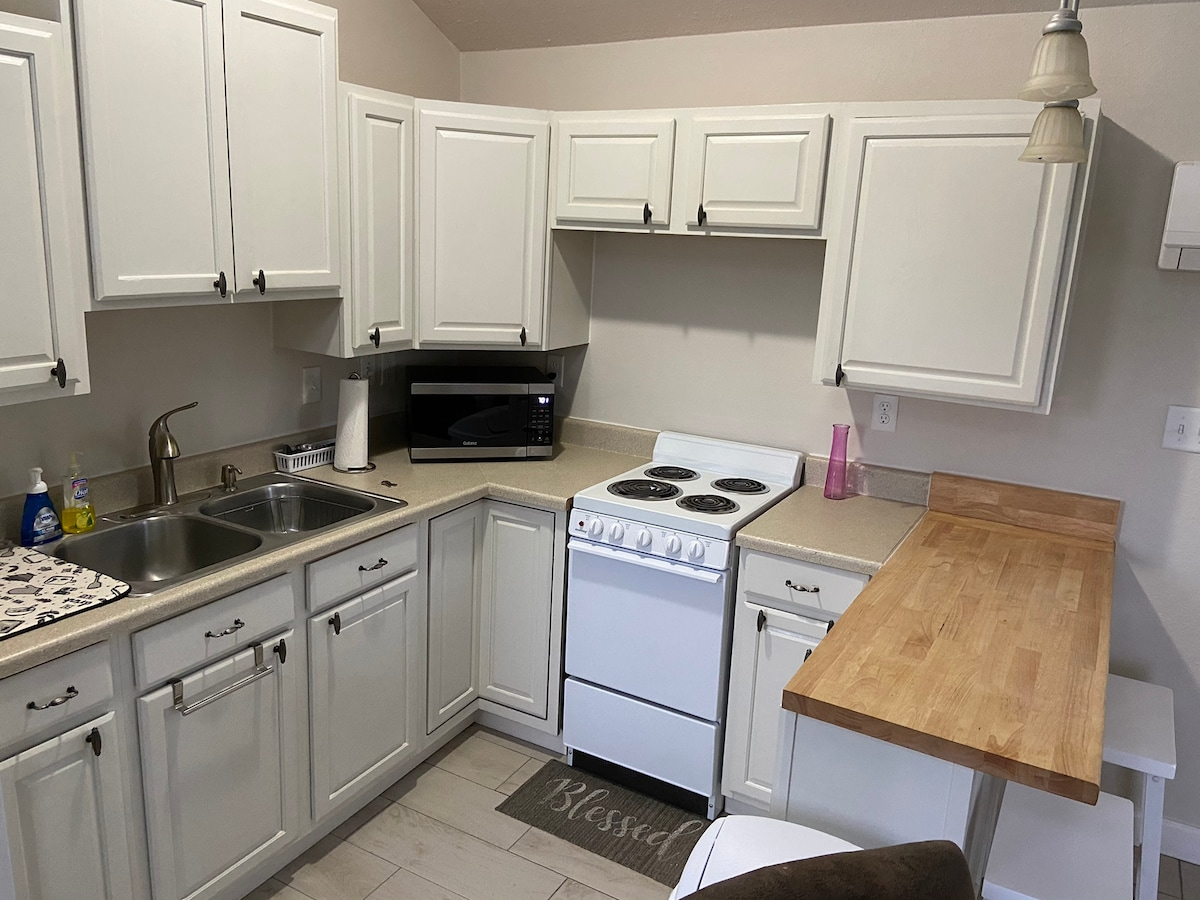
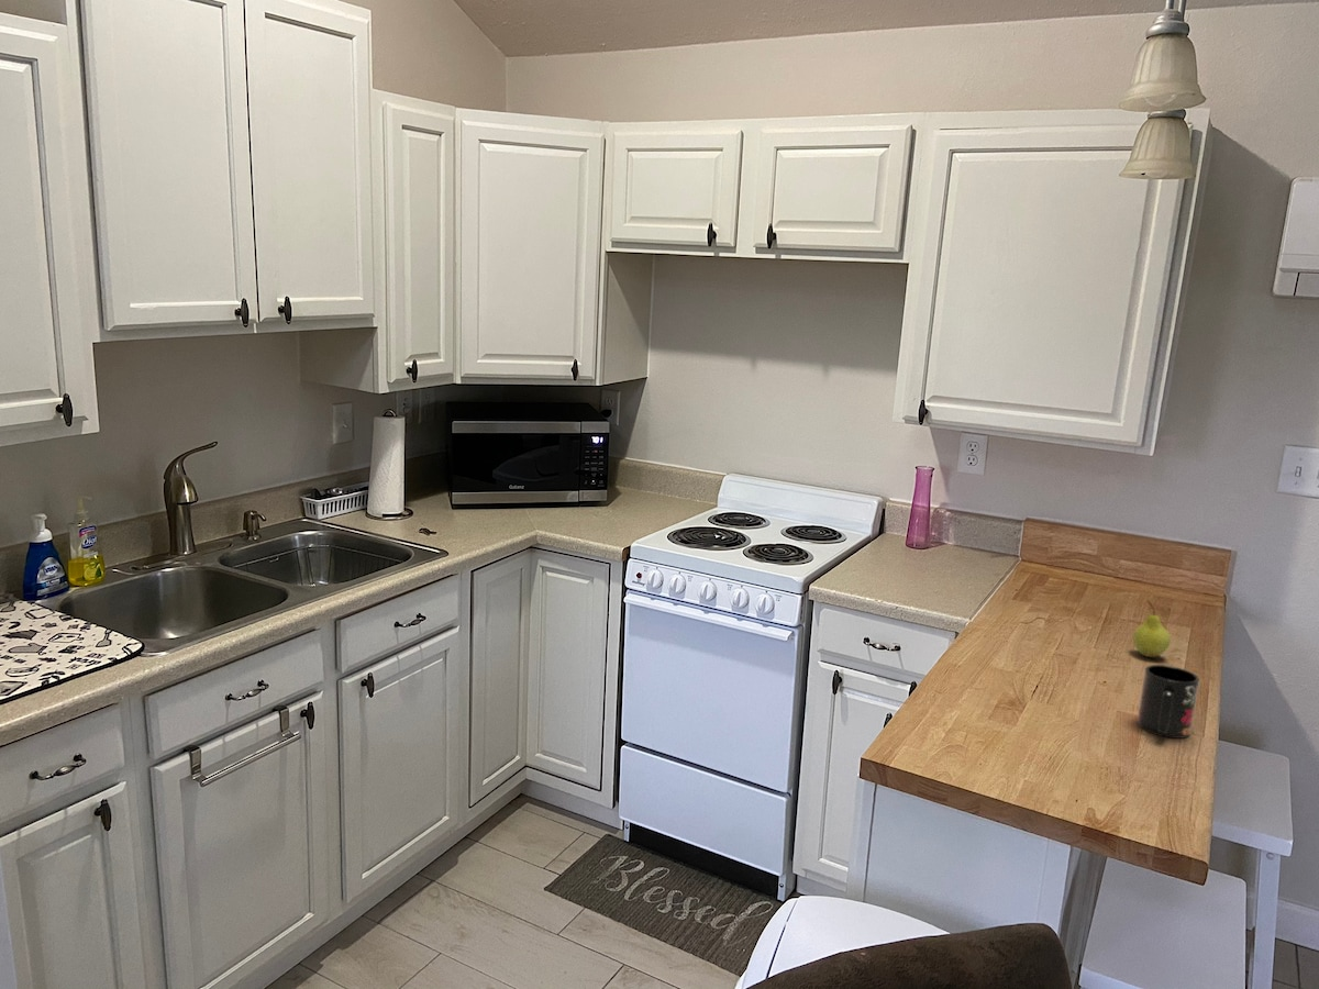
+ mug [1137,664,1200,740]
+ fruit [1132,599,1172,658]
